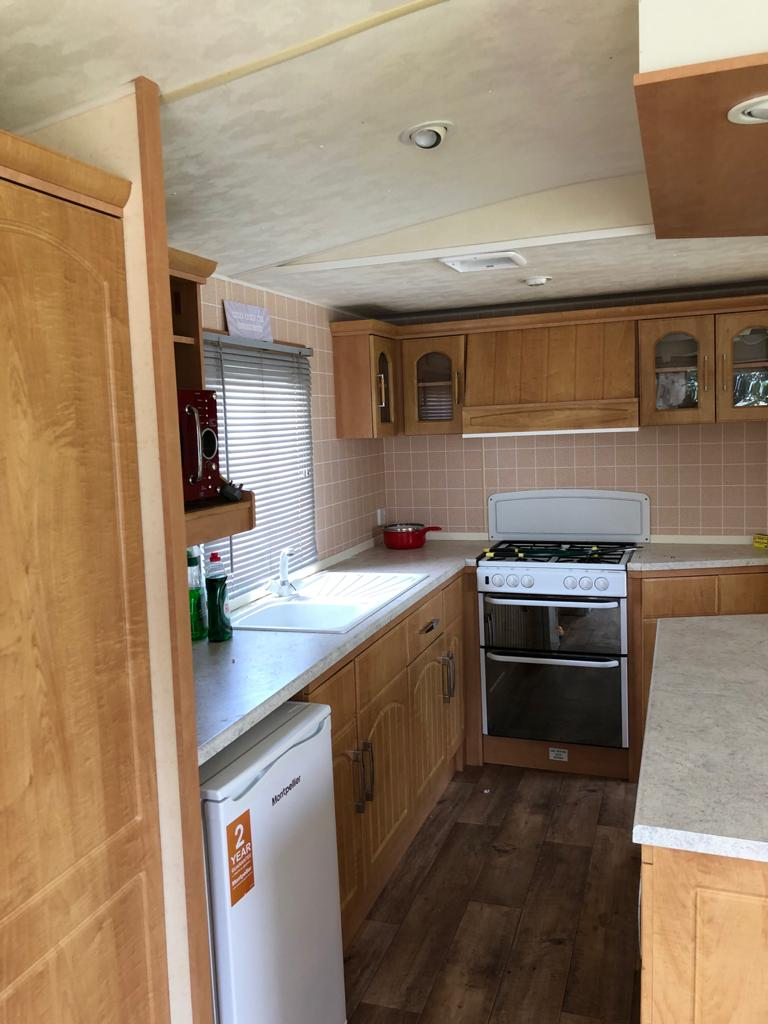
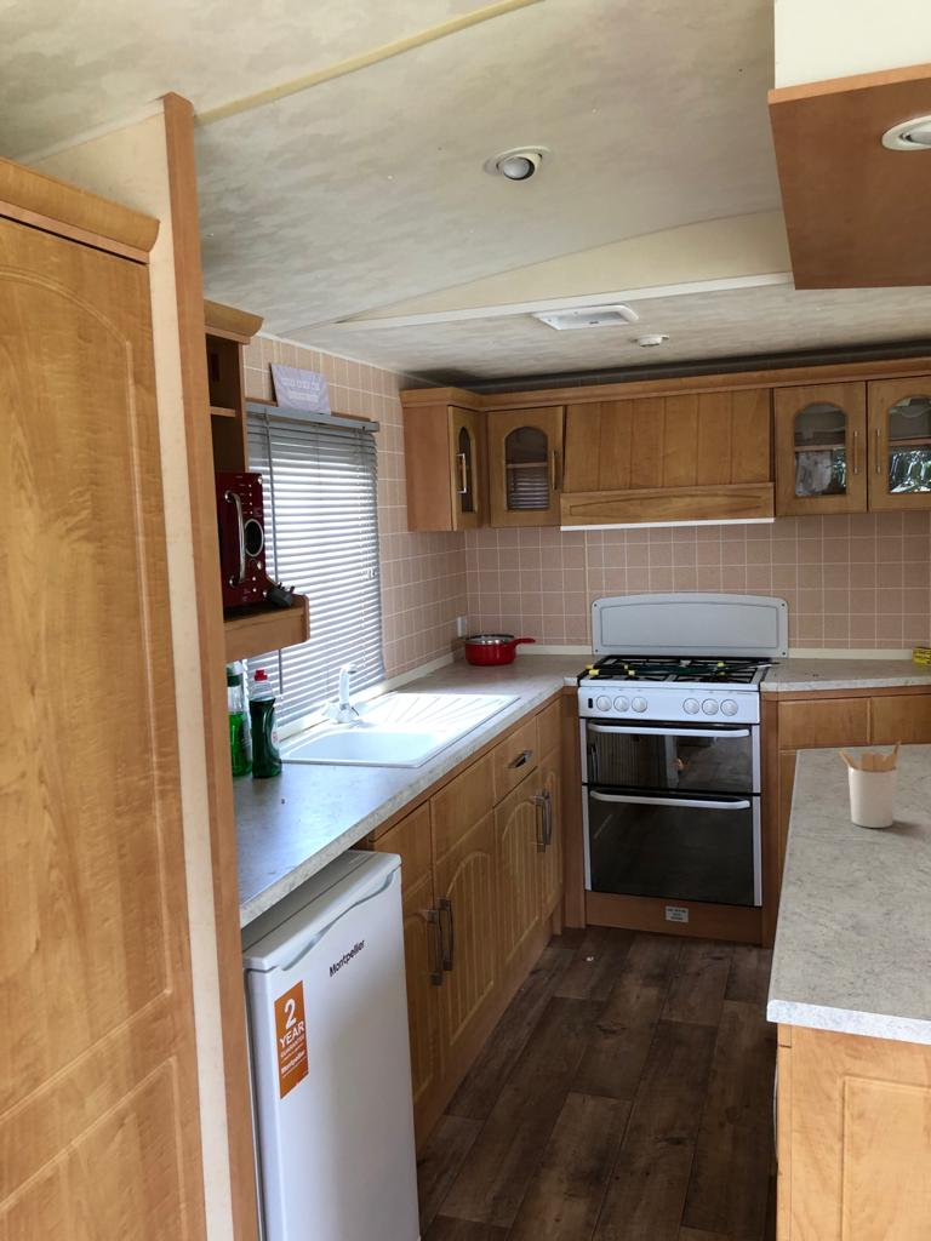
+ utensil holder [838,739,902,829]
